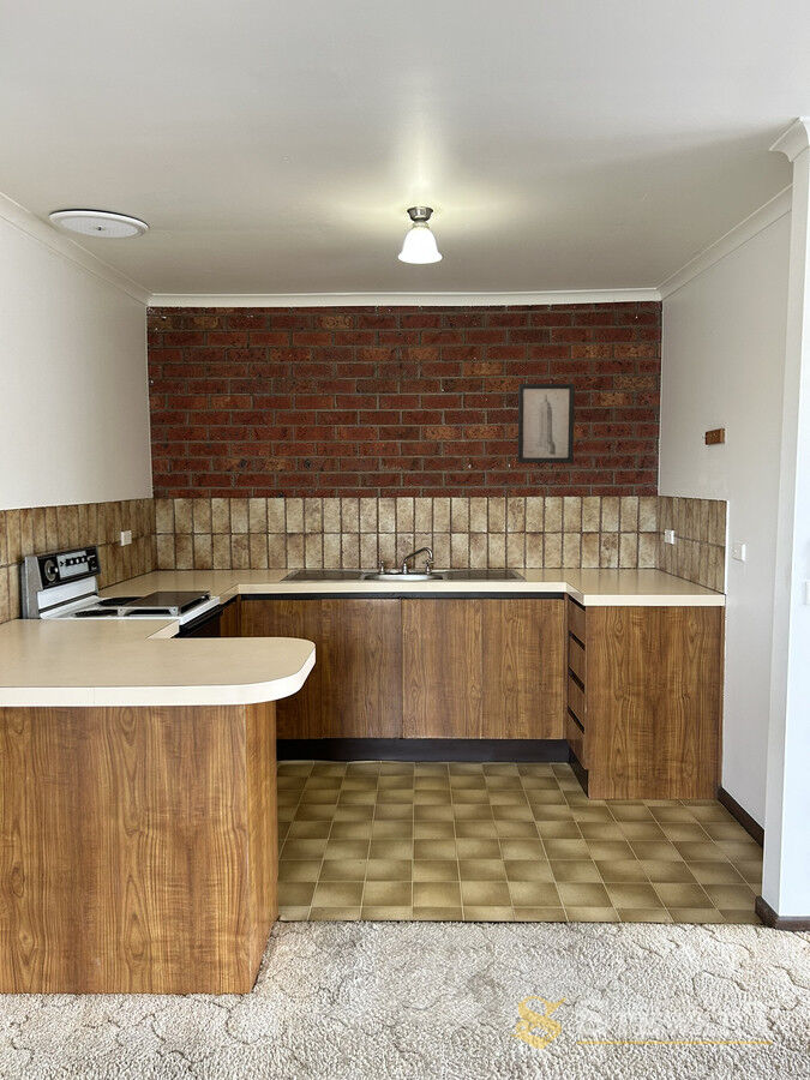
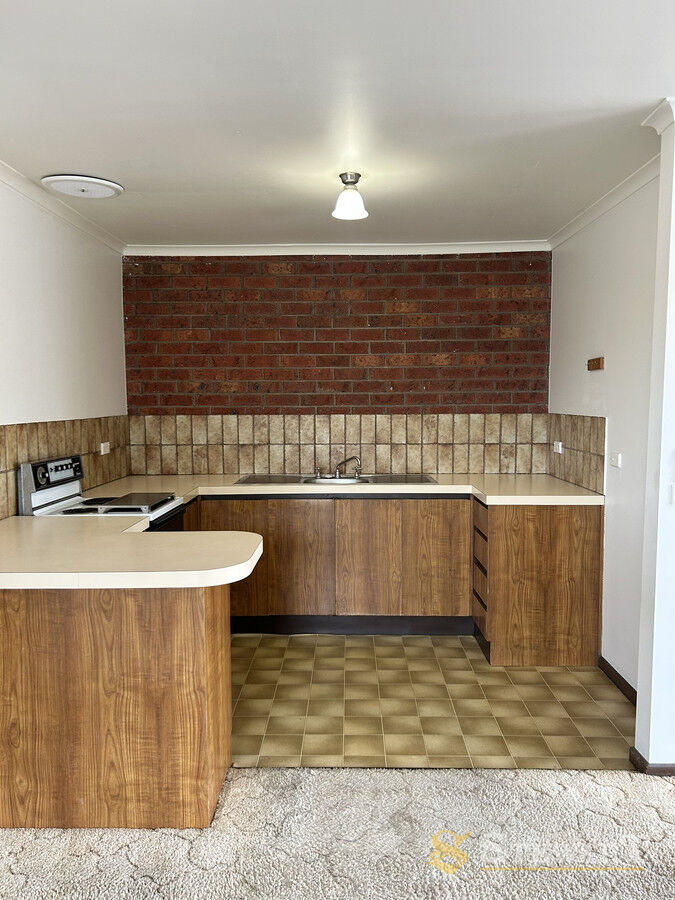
- wall art [516,383,576,464]
